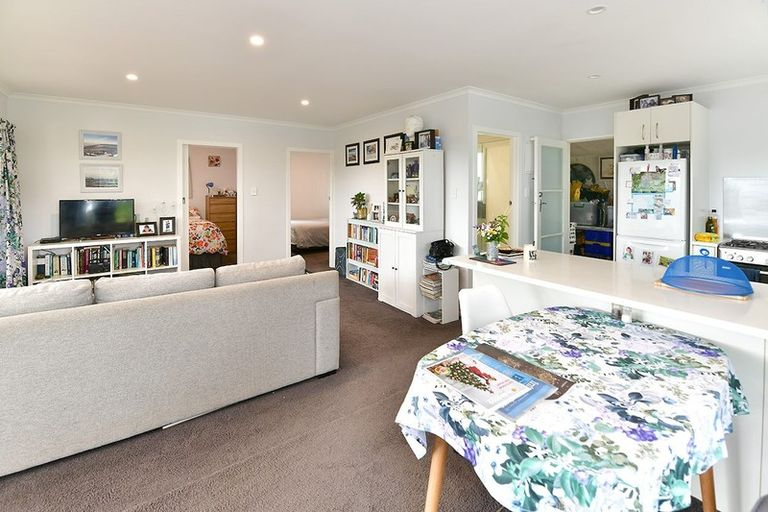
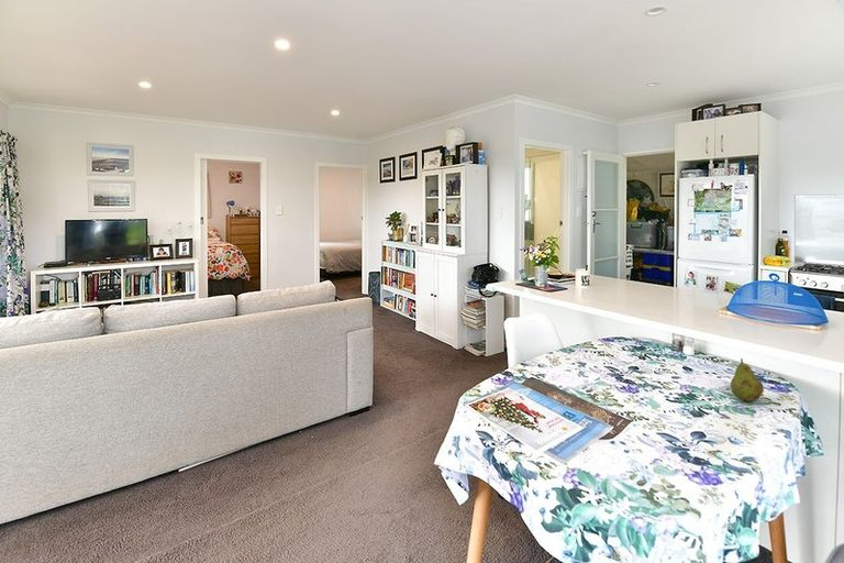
+ fruit [730,357,765,402]
